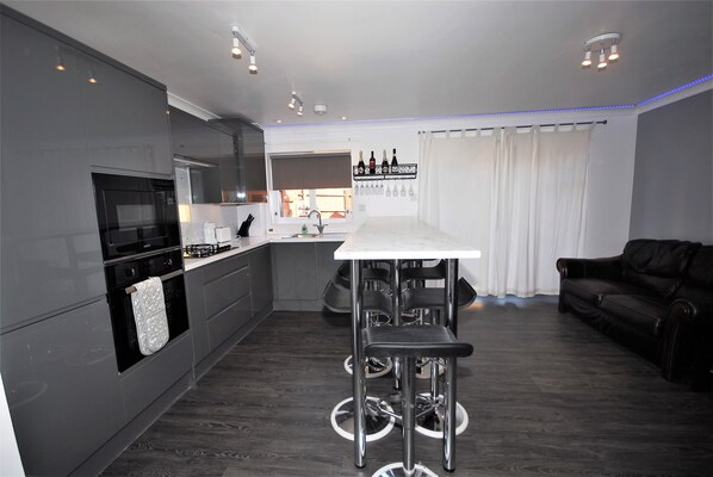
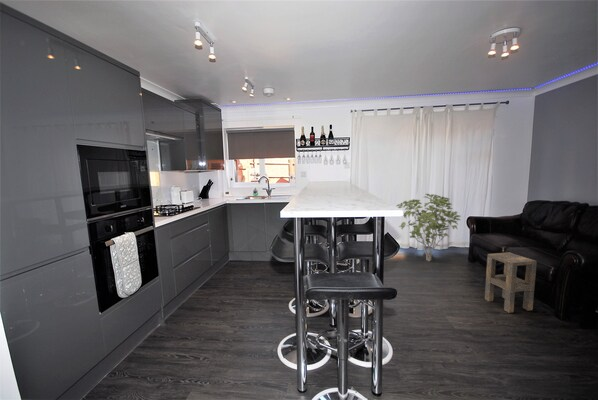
+ side table [484,251,538,314]
+ shrub [396,193,462,262]
